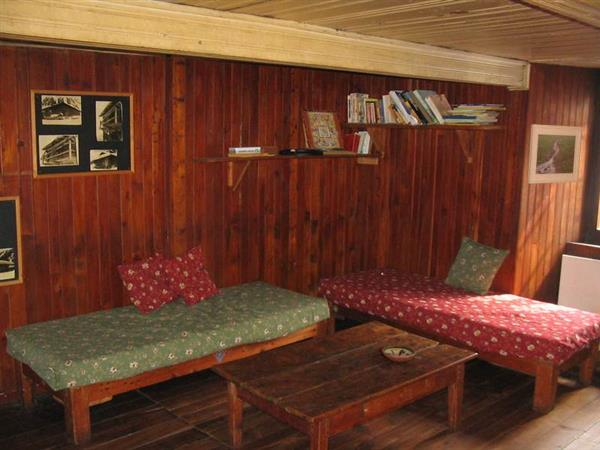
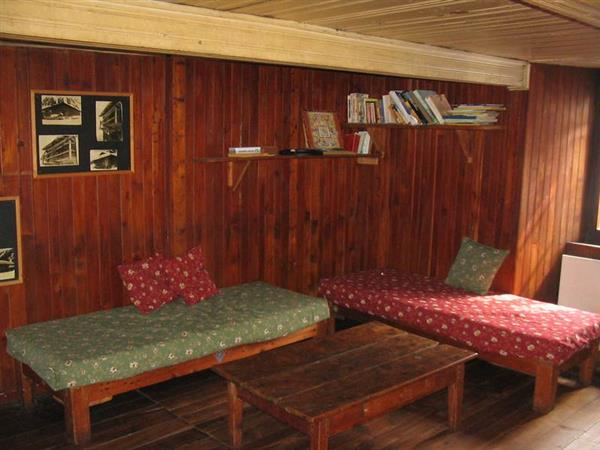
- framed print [527,123,583,185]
- decorative bowl [381,345,417,363]
